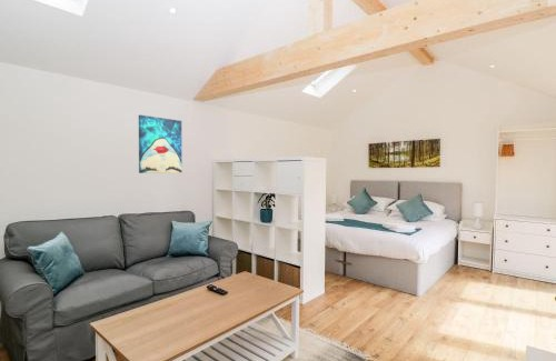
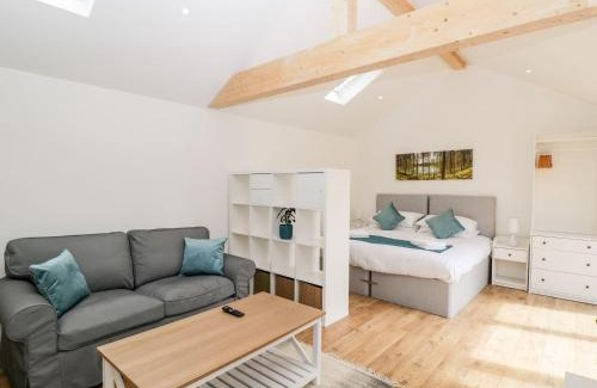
- wall art [138,114,182,174]
